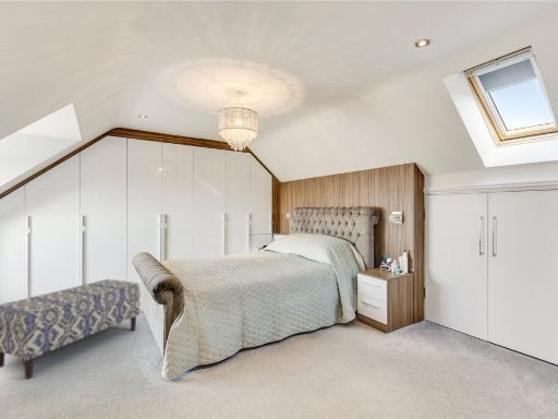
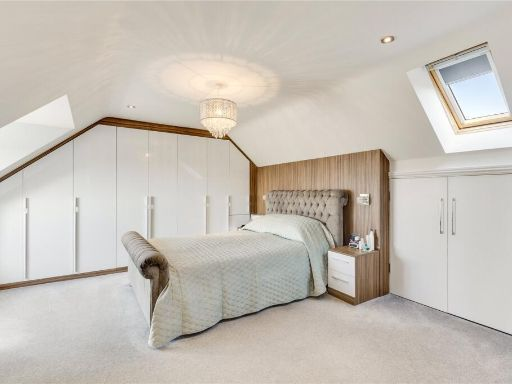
- bench [0,278,142,380]
